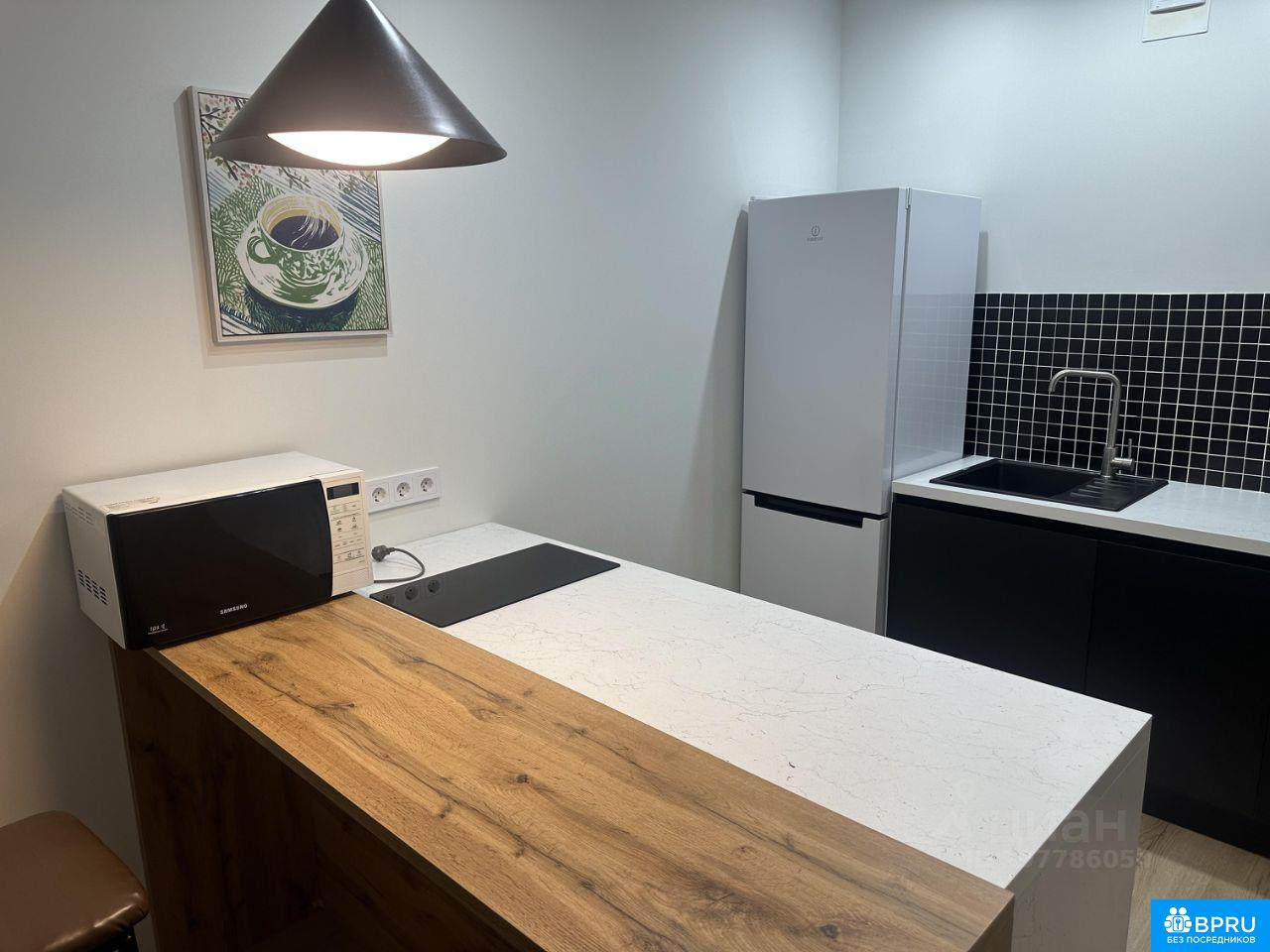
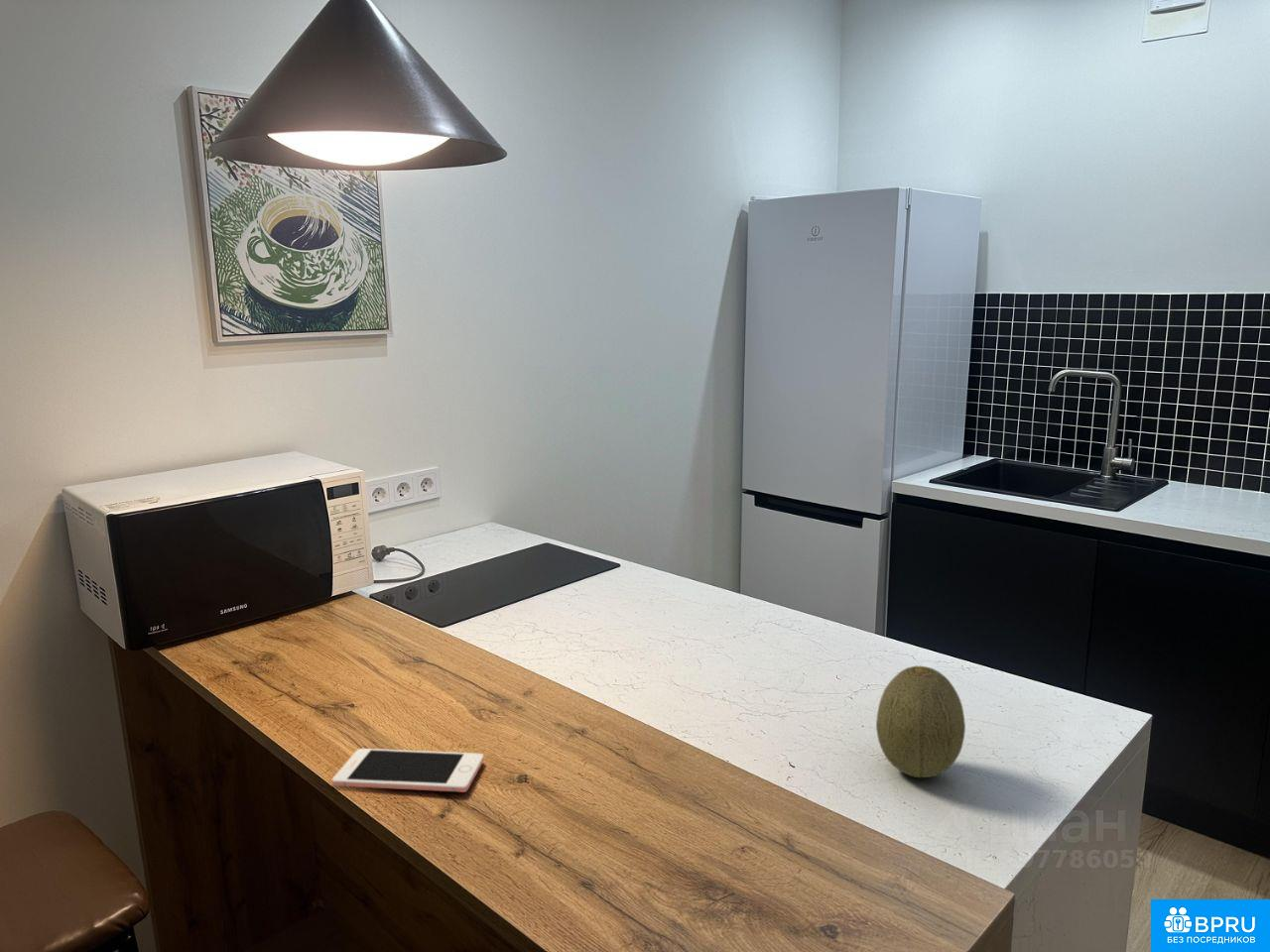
+ fruit [875,665,966,778]
+ cell phone [331,748,484,793]
